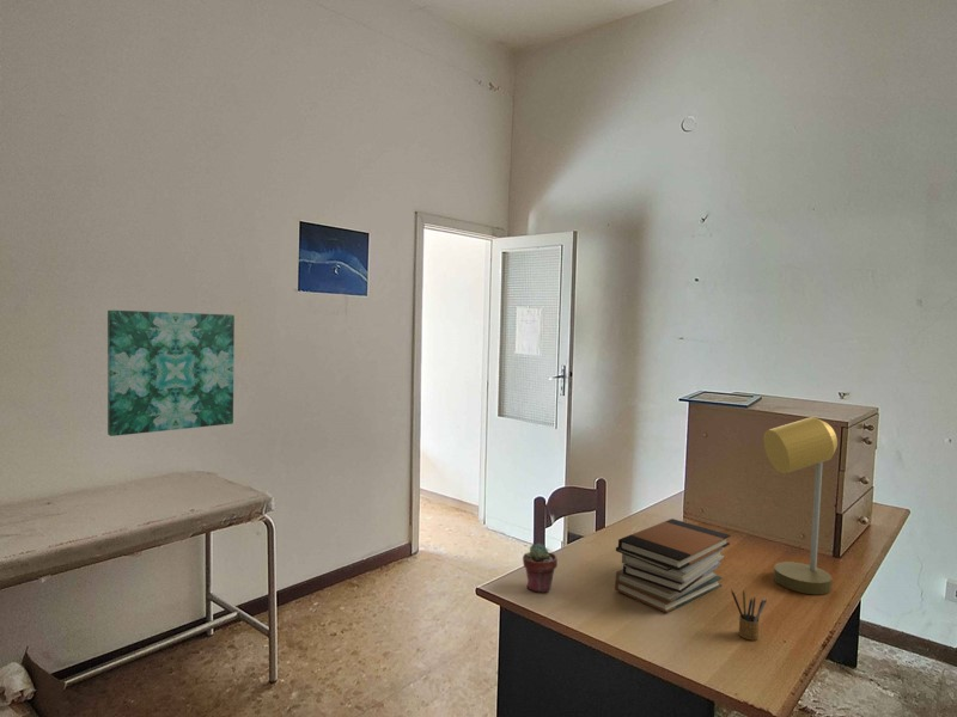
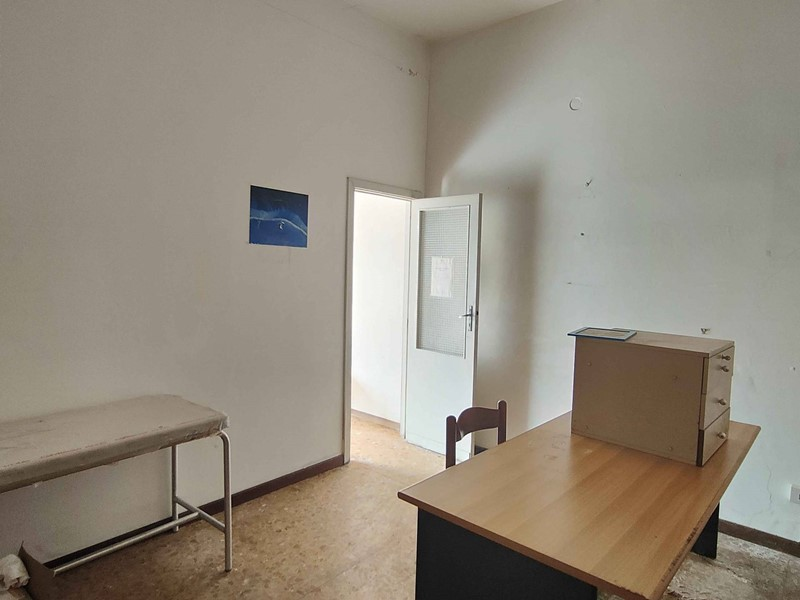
- desk lamp [762,416,839,595]
- book stack [614,517,732,614]
- wall art [106,310,236,437]
- pencil box [730,588,768,642]
- potted succulent [522,543,559,594]
